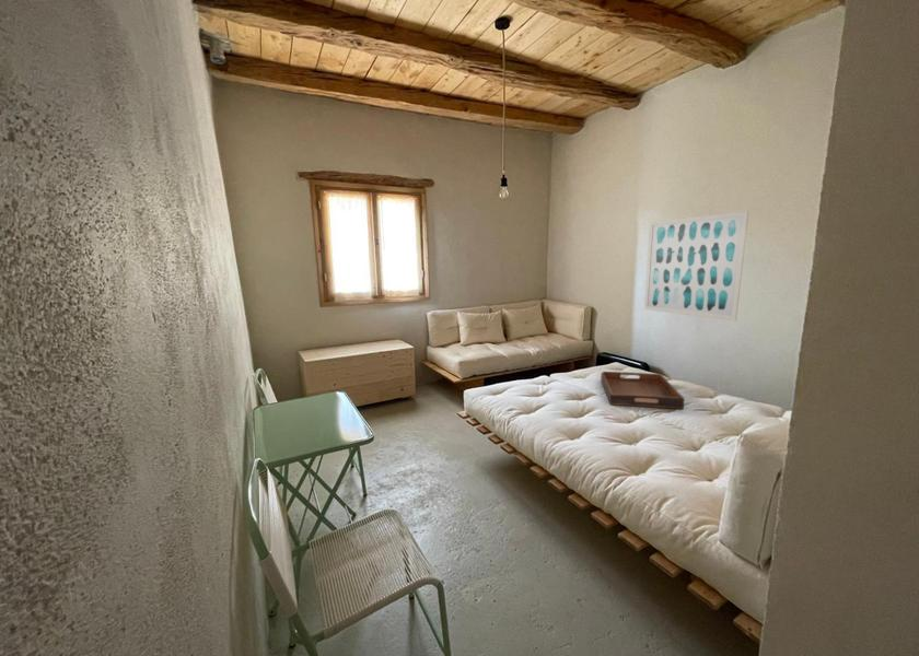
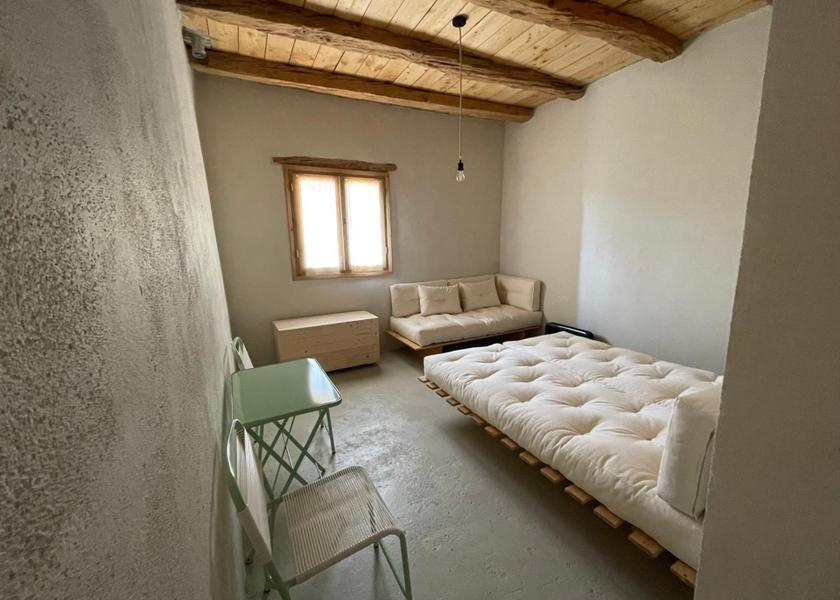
- serving tray [600,371,686,410]
- wall art [643,210,749,323]
